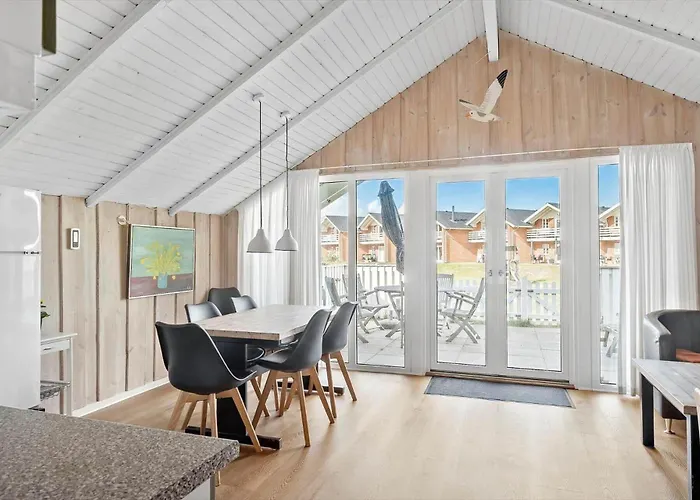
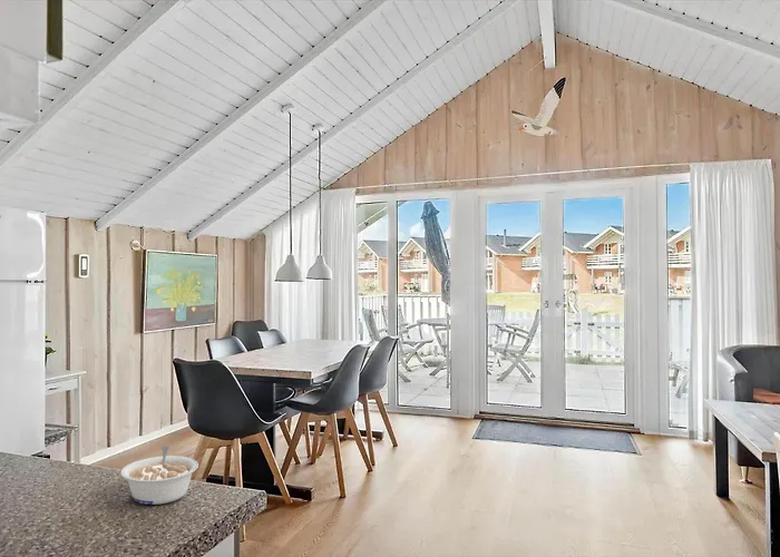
+ legume [119,444,199,506]
